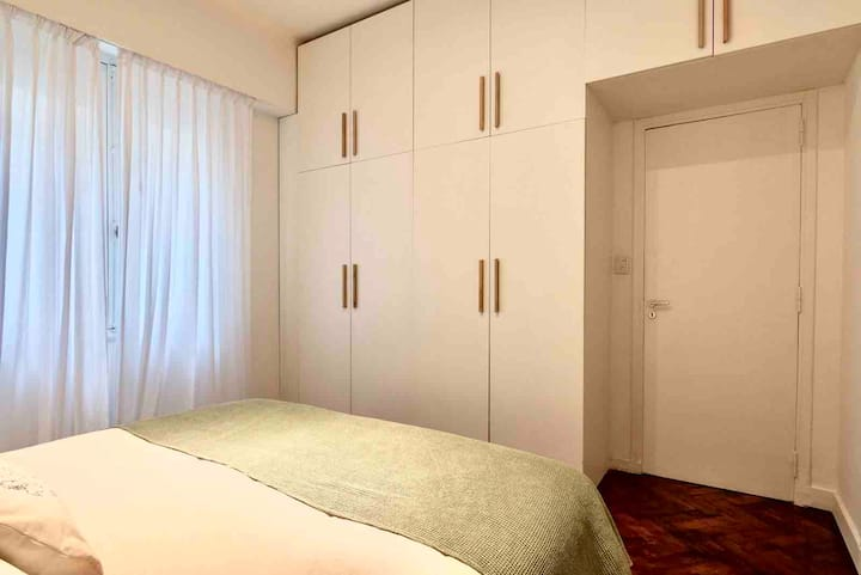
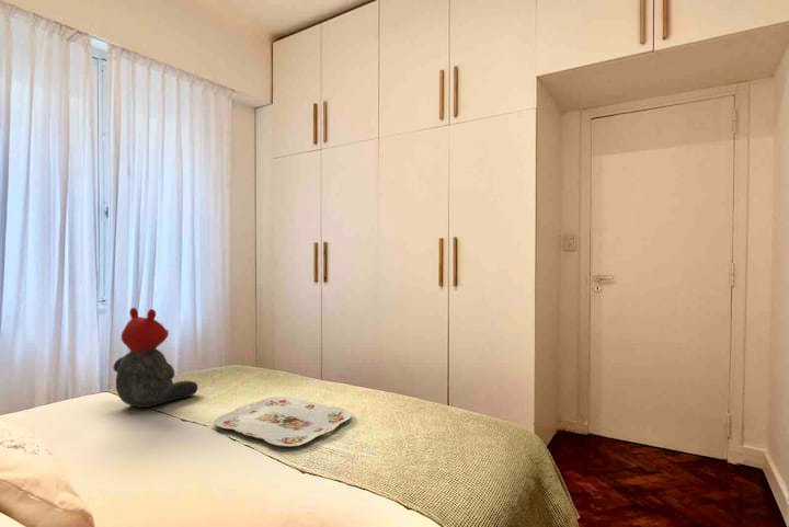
+ serving tray [213,394,353,448]
+ teddy bear [113,307,199,409]
